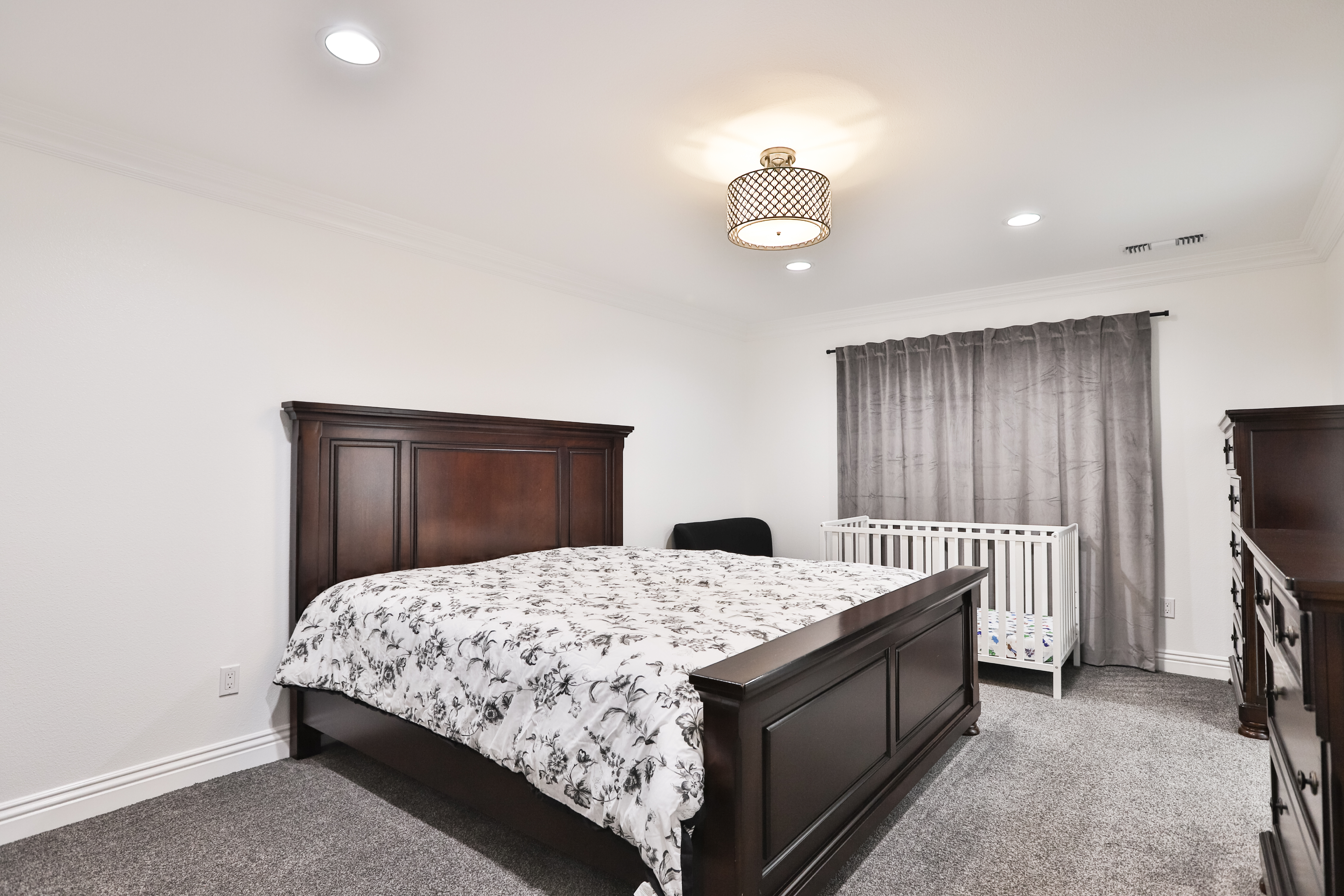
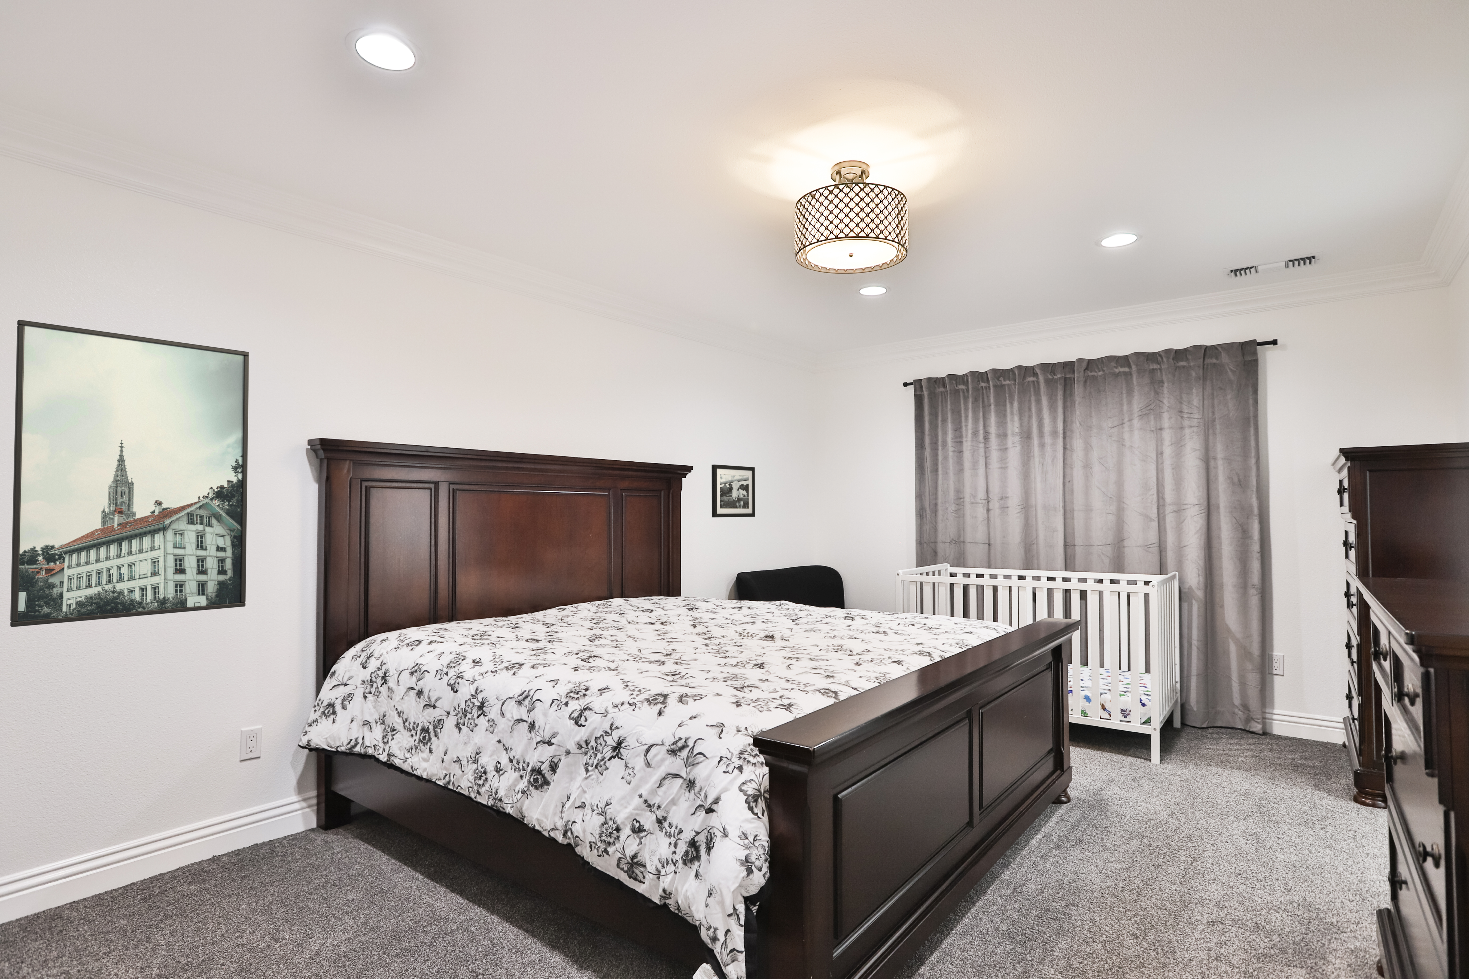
+ picture frame [712,464,755,518]
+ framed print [10,319,249,627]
